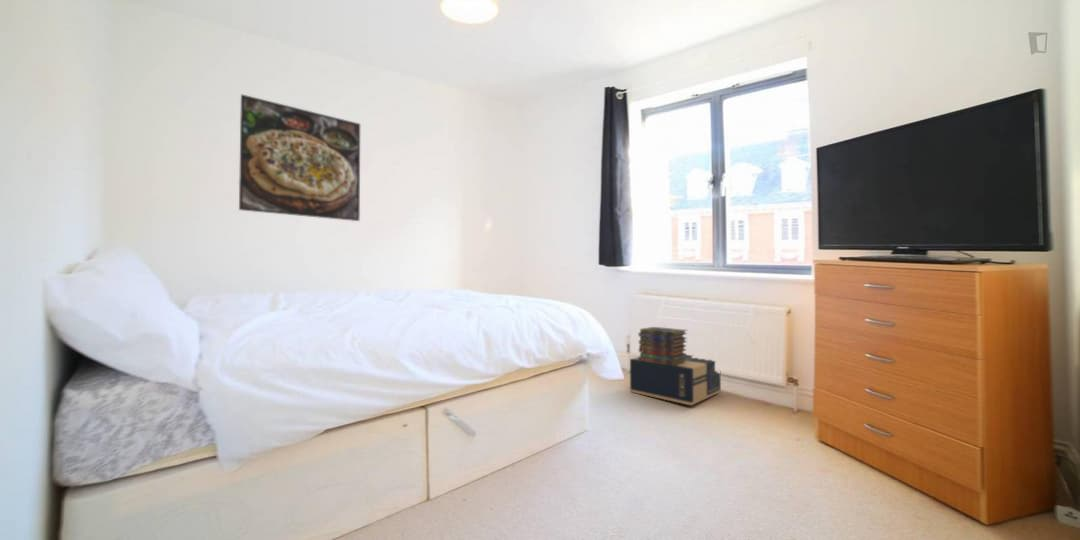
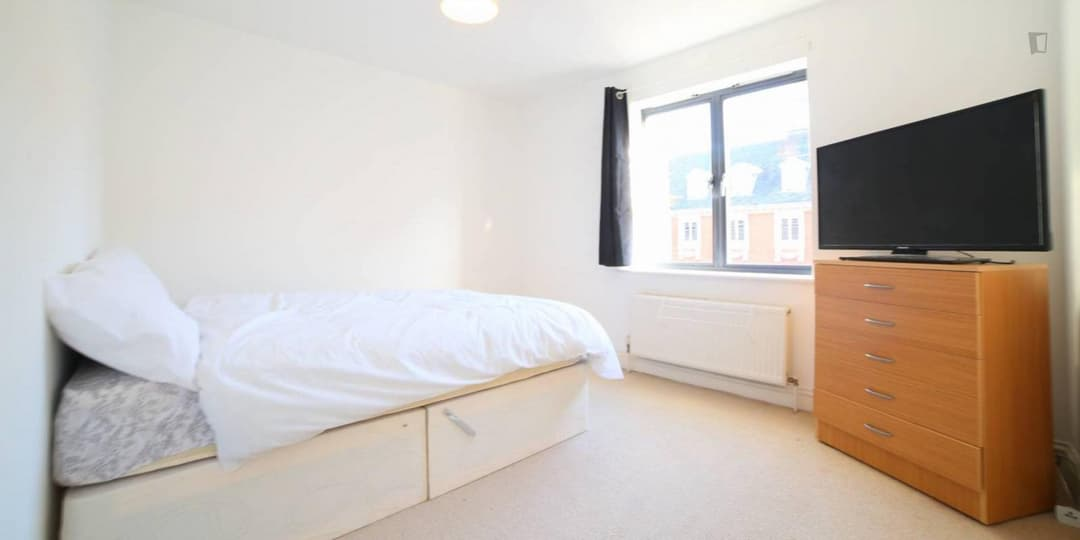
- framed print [238,93,361,222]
- cardboard box [629,354,722,406]
- book stack [637,326,688,366]
